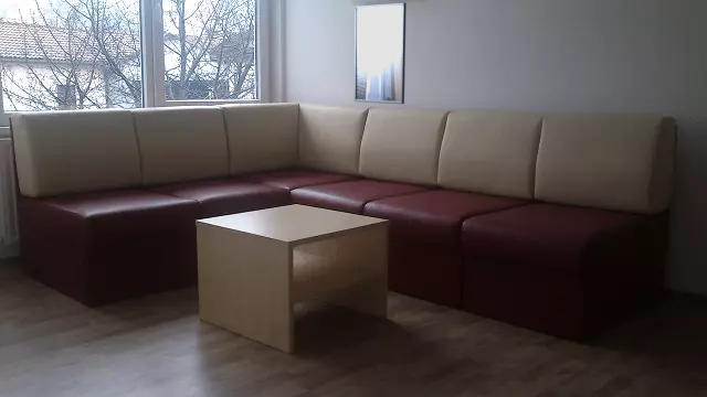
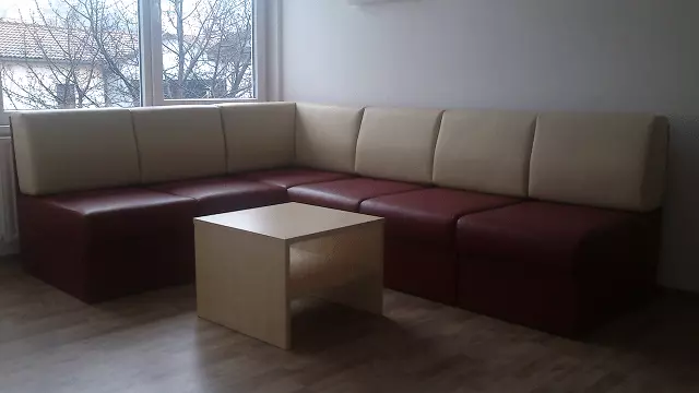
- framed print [354,1,408,105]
